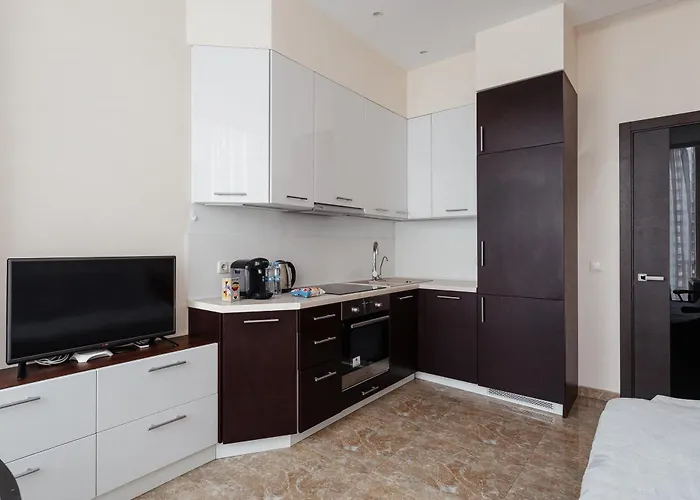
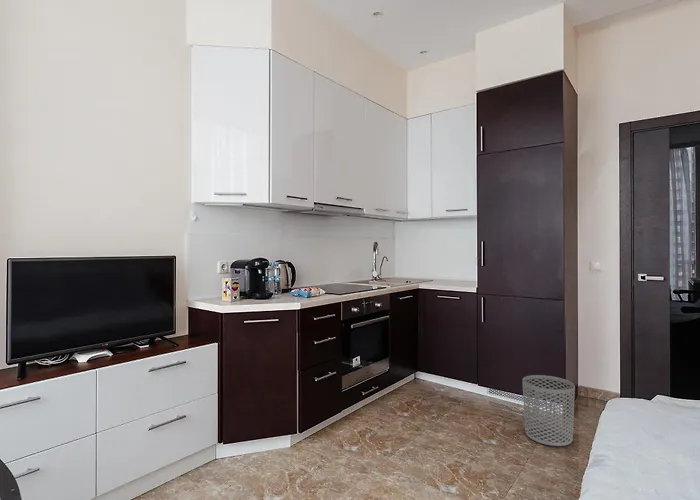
+ waste bin [521,374,576,447]
